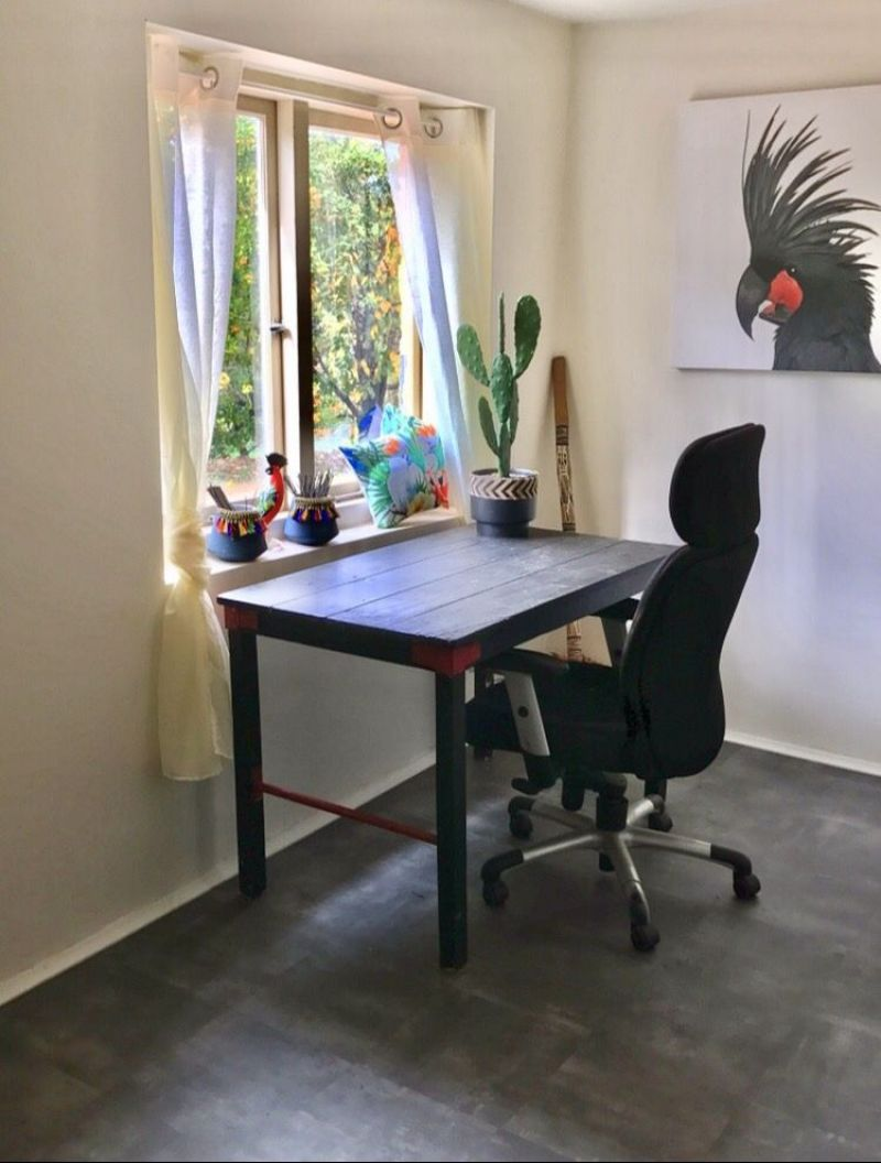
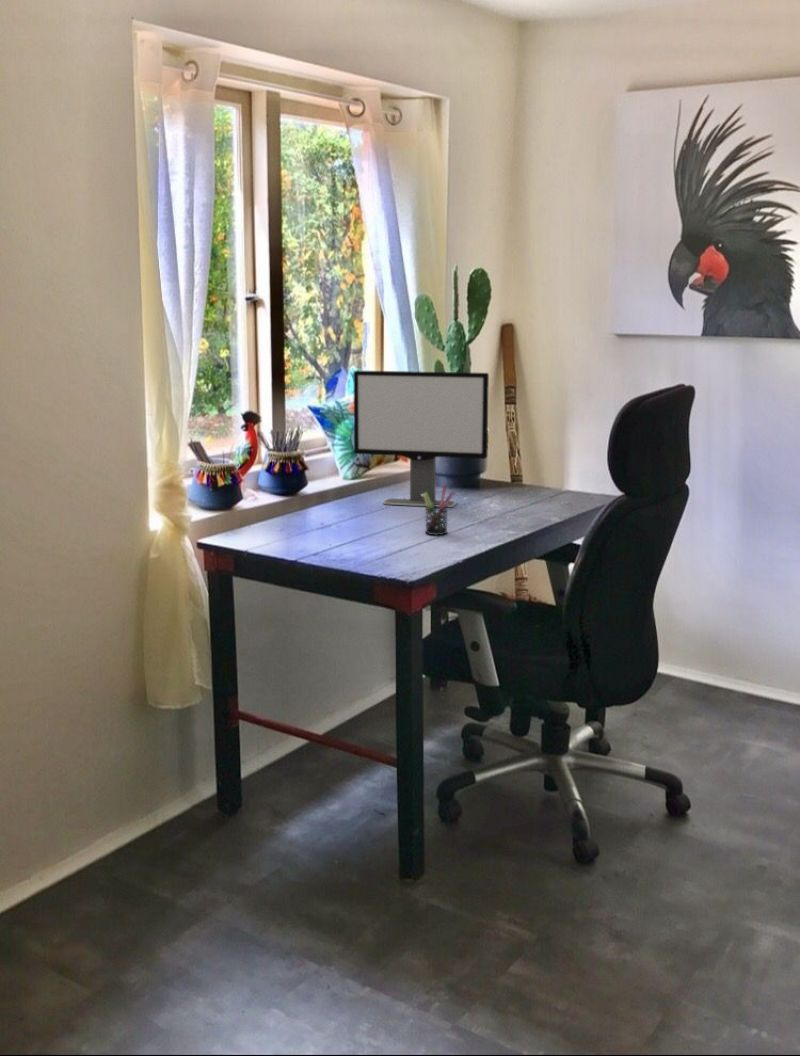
+ pen holder [423,485,455,536]
+ computer monitor [353,370,490,508]
